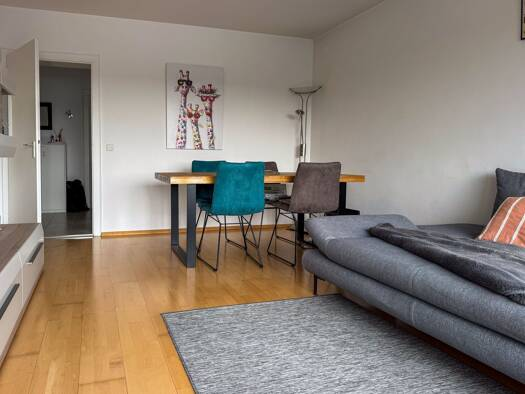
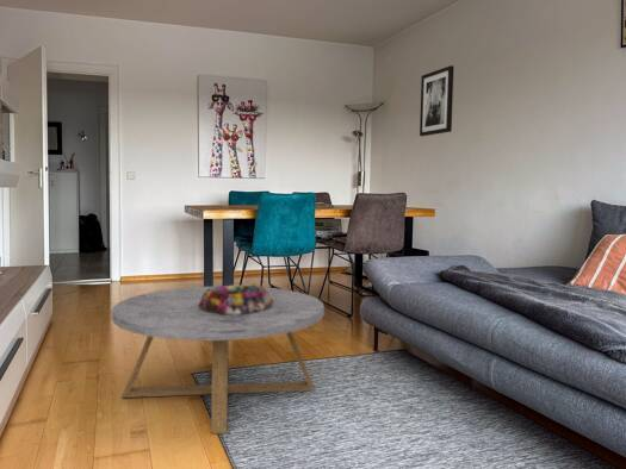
+ coffee table [111,284,326,436]
+ wall art [419,64,455,137]
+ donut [198,283,274,314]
